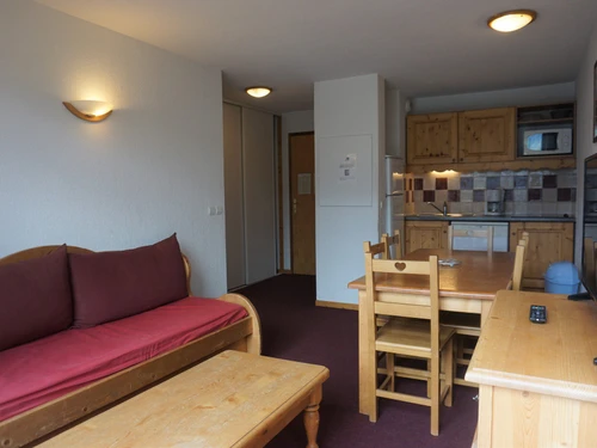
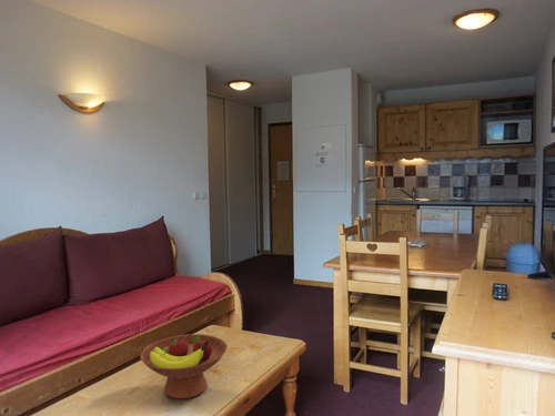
+ fruit bowl [139,333,229,400]
